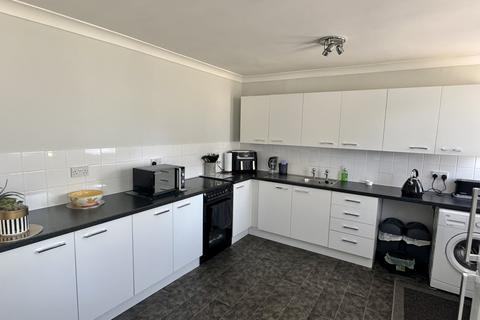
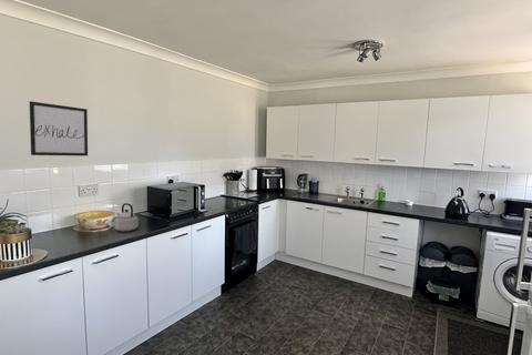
+ wall art [29,100,89,156]
+ teapot [113,202,140,233]
